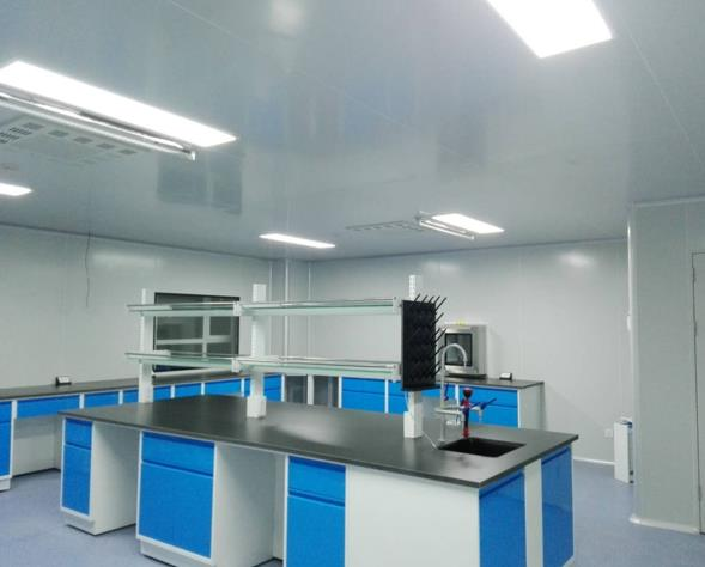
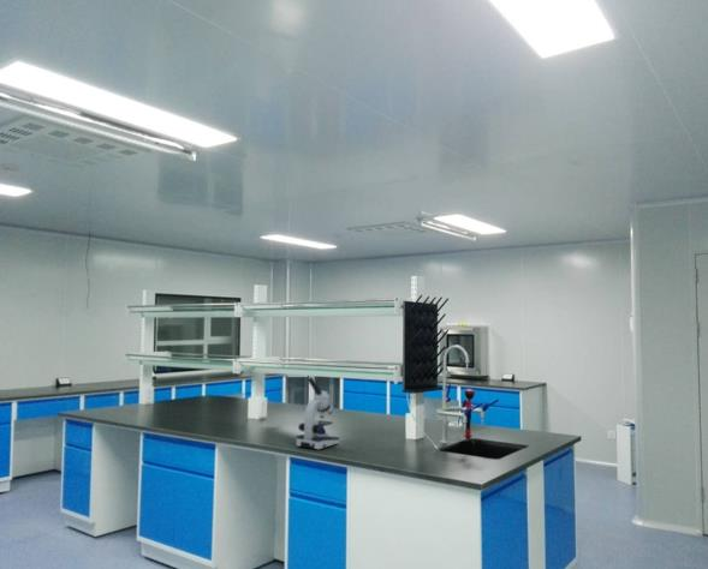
+ microscope [296,376,340,451]
